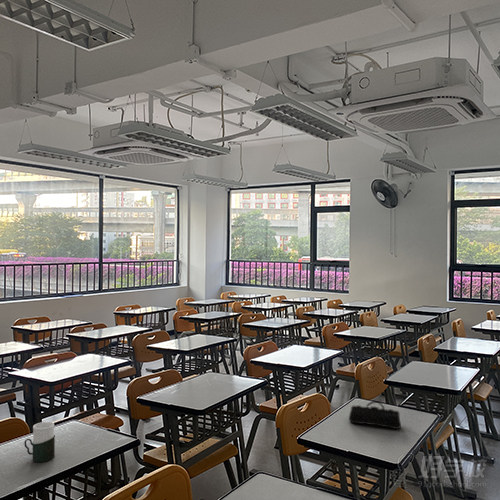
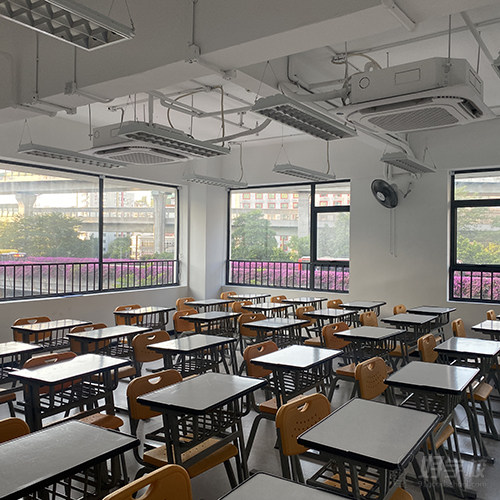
- cup [23,421,56,463]
- pencil case [348,400,402,430]
